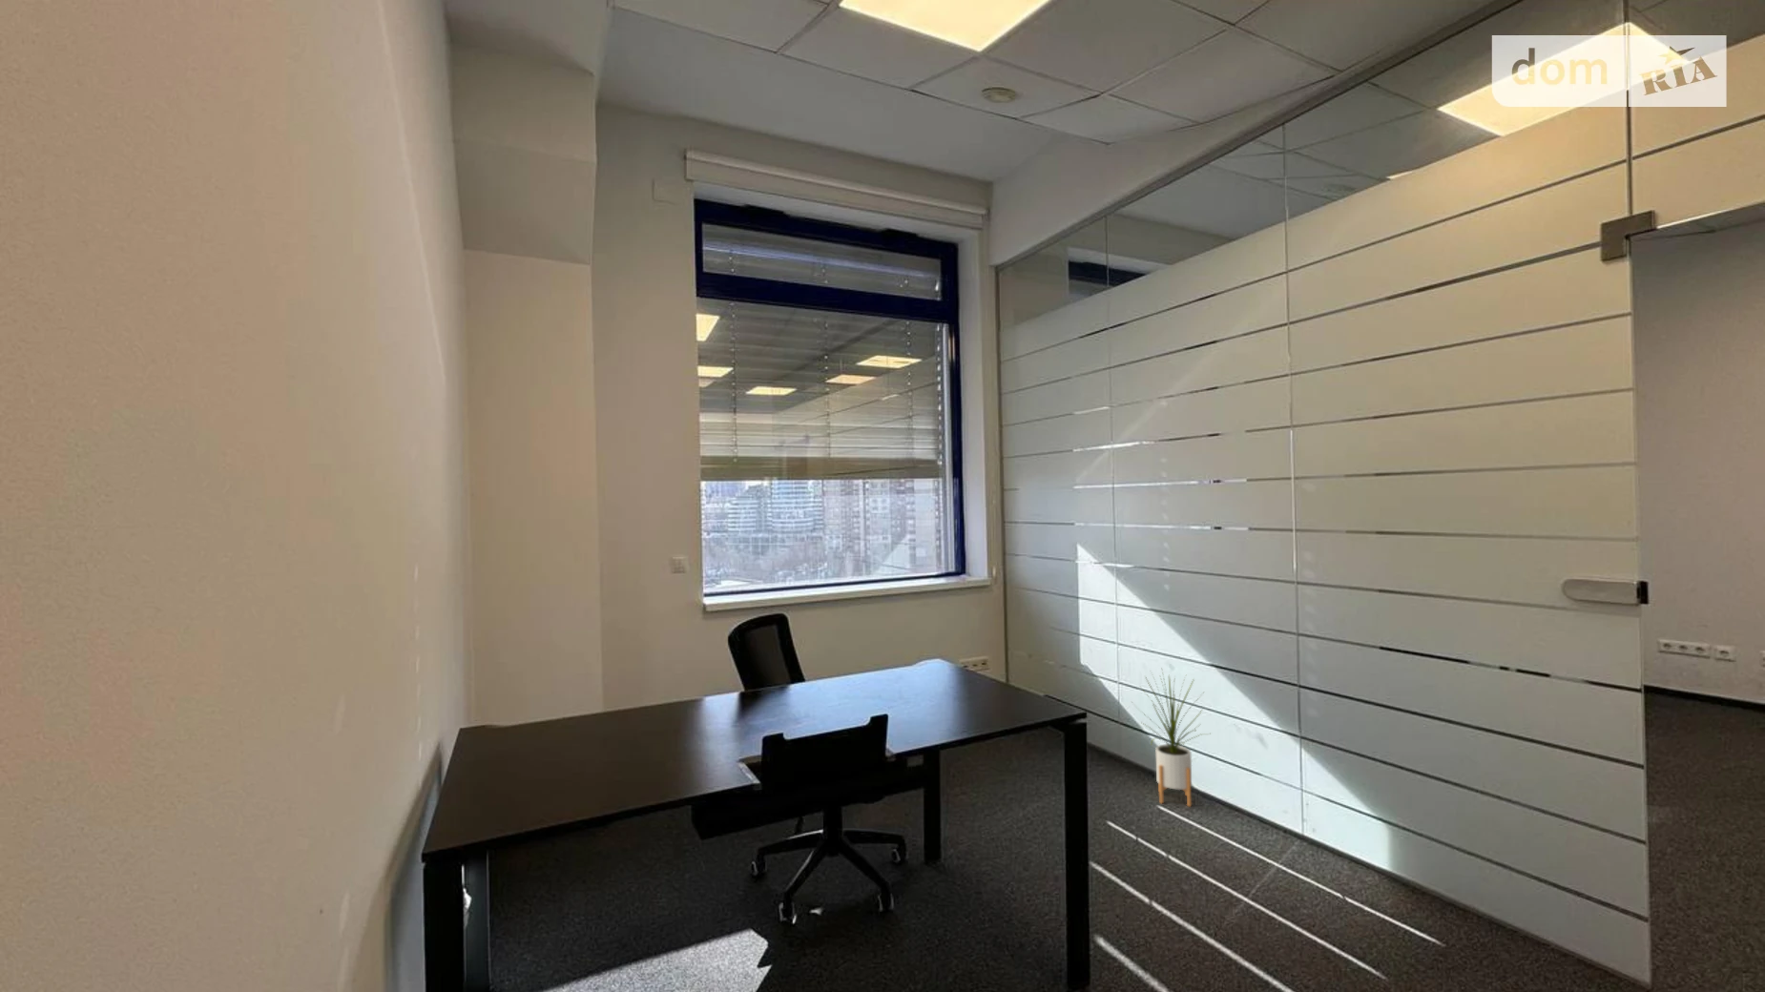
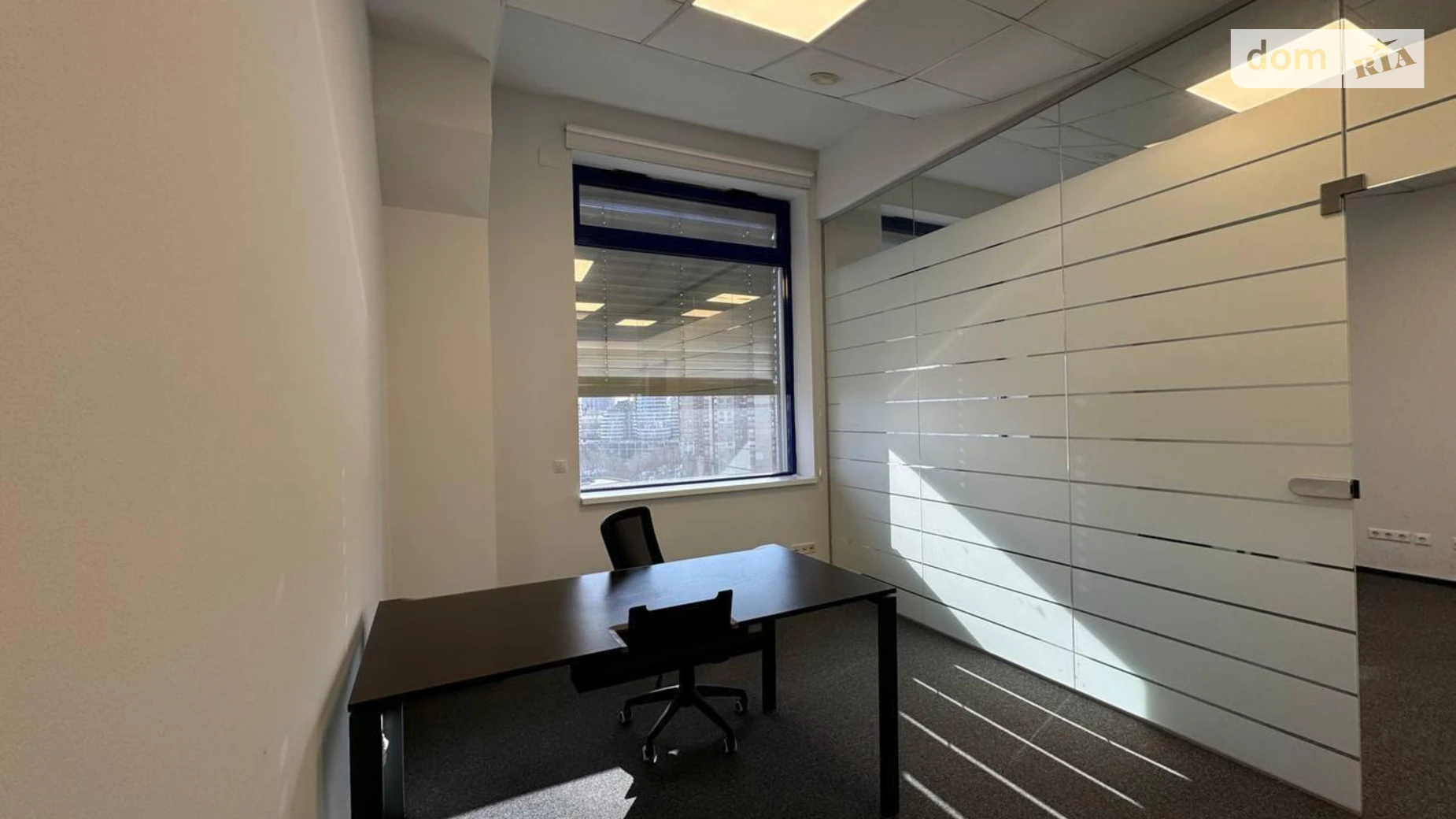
- house plant [1131,666,1212,808]
